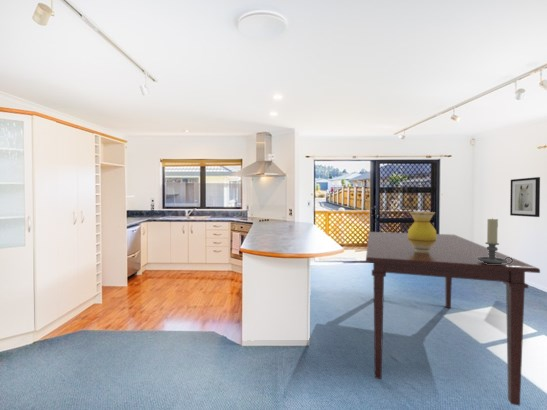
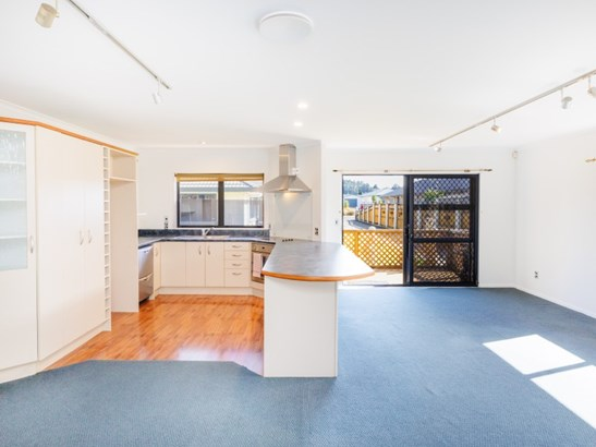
- candle holder [477,217,513,264]
- wall art [509,176,541,218]
- vase [407,211,437,252]
- dining table [365,231,541,407]
